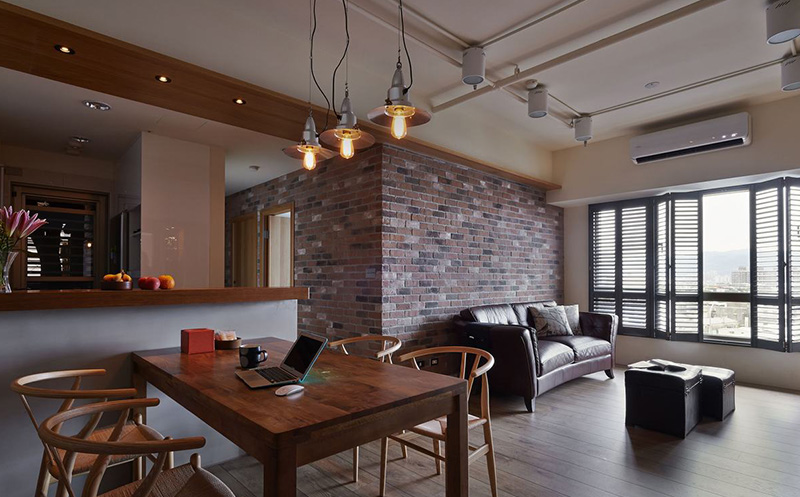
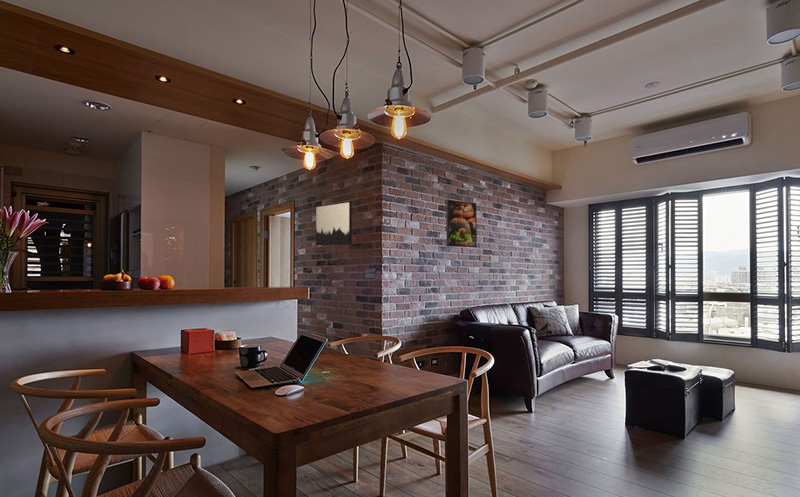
+ wall art [315,200,353,246]
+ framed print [445,199,478,248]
